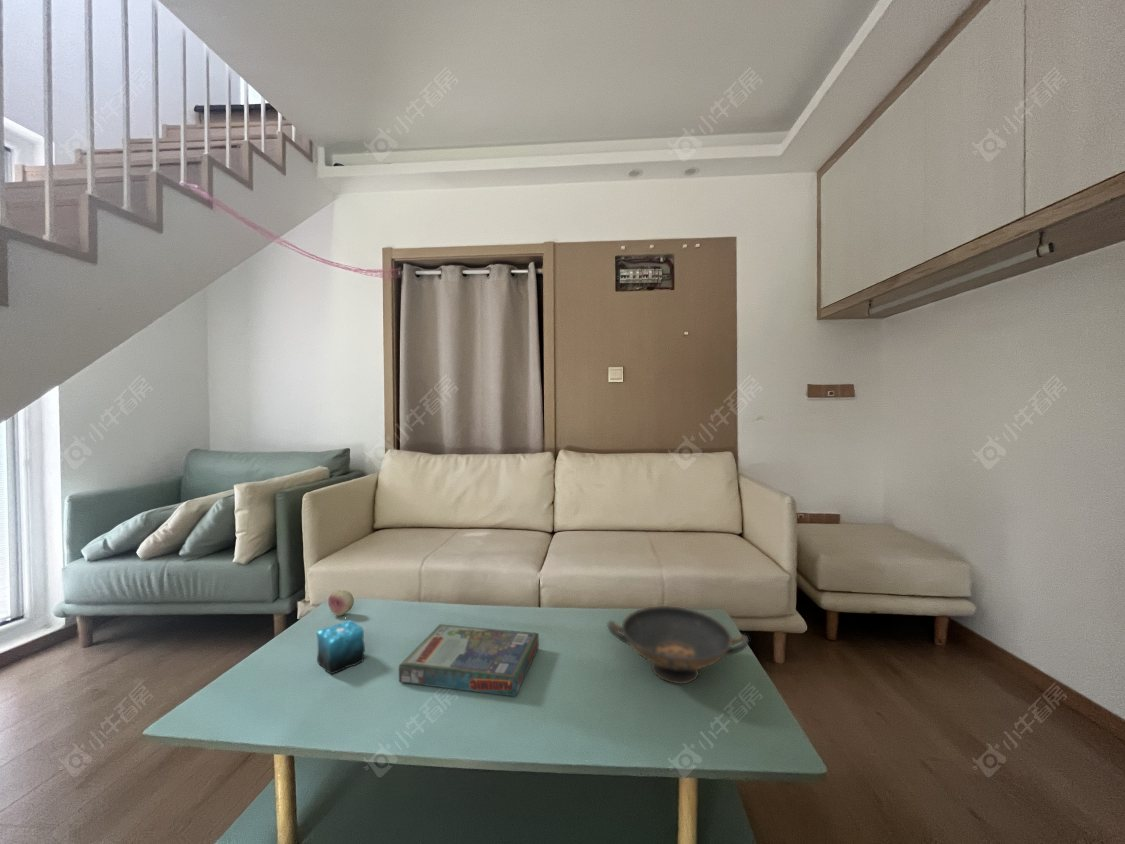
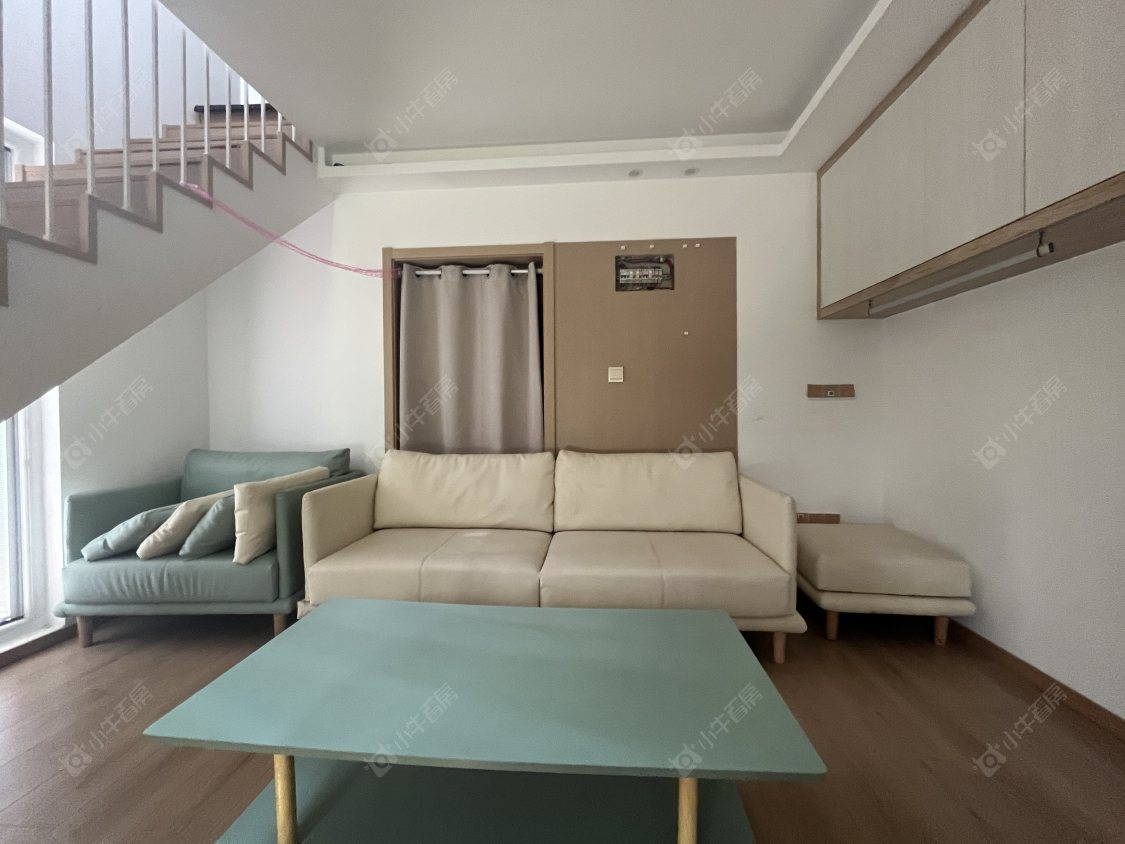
- fruit [327,589,355,617]
- candle [316,614,366,675]
- board game [398,623,540,697]
- decorative bowl [606,605,750,685]
